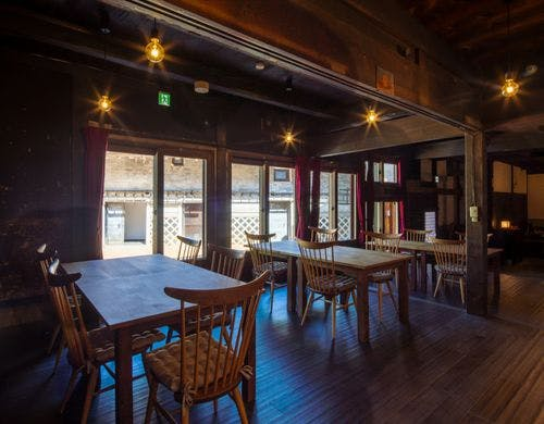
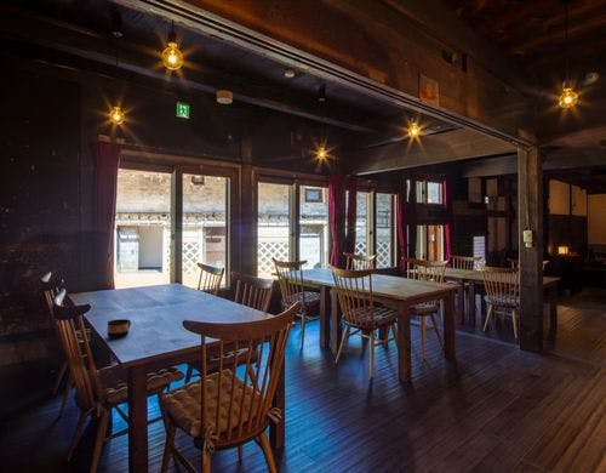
+ cup [107,318,132,340]
